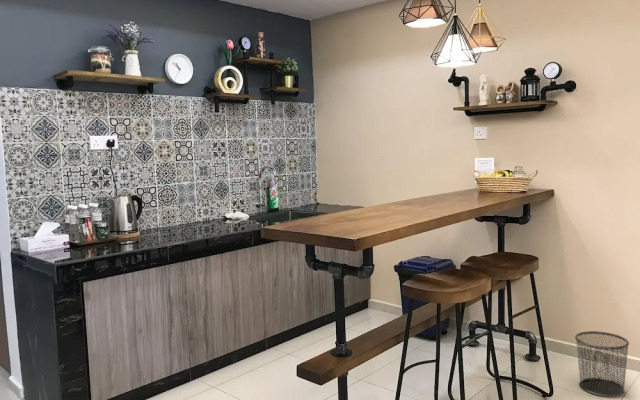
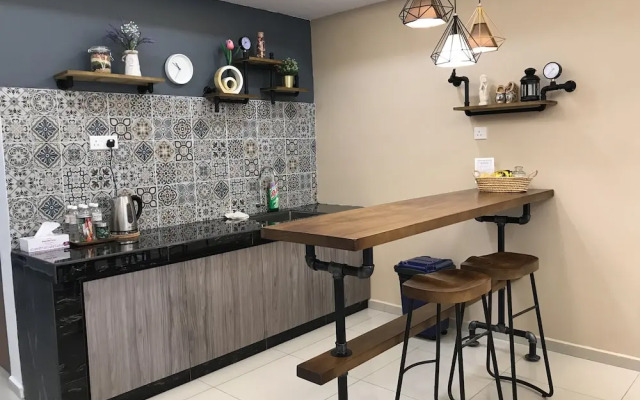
- waste bin [574,330,630,398]
